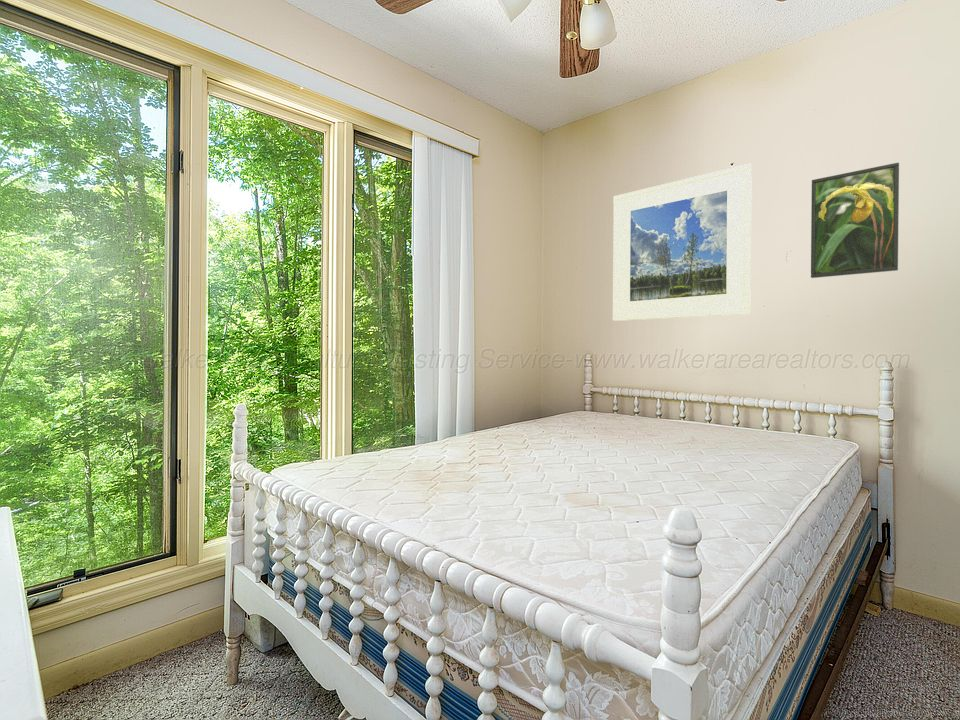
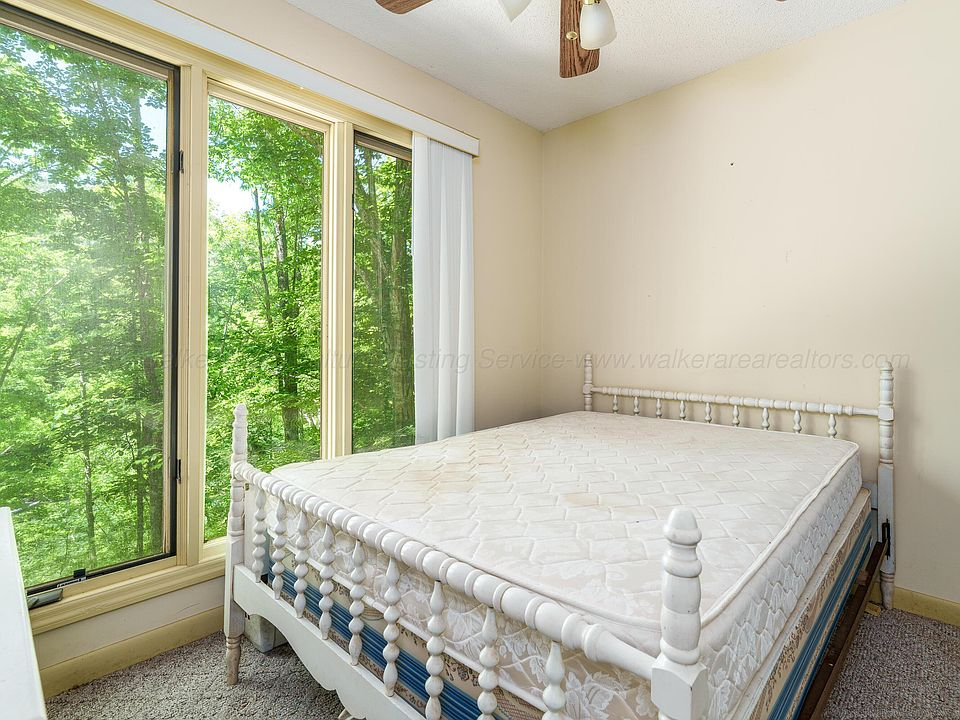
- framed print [810,162,900,279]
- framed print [612,163,753,322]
